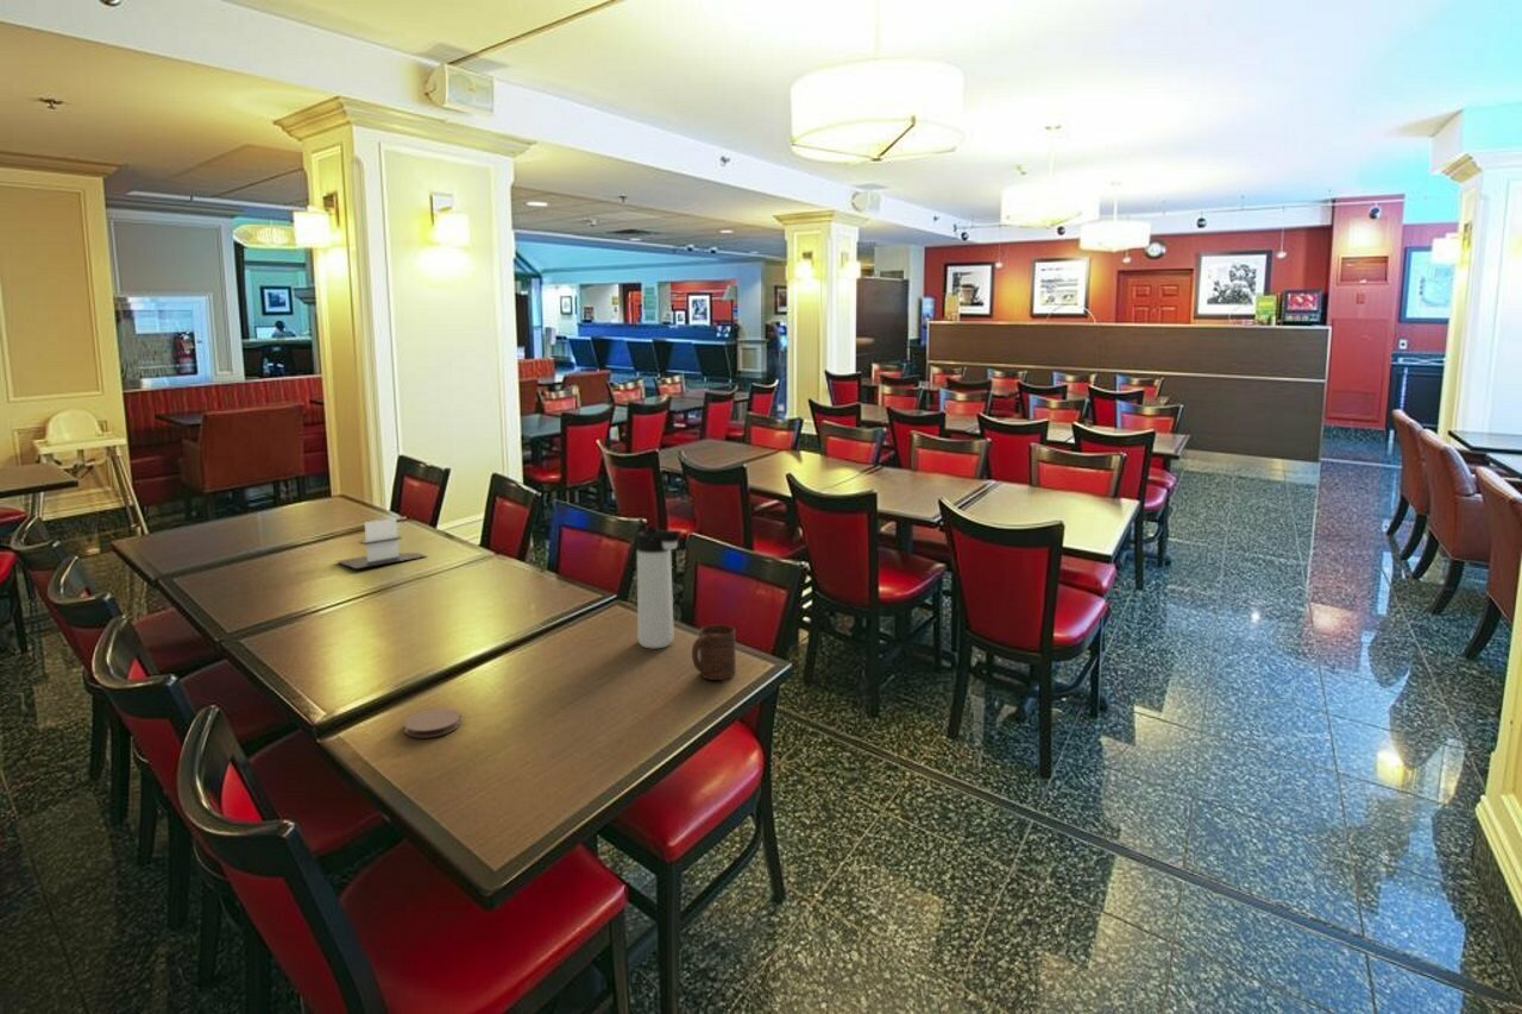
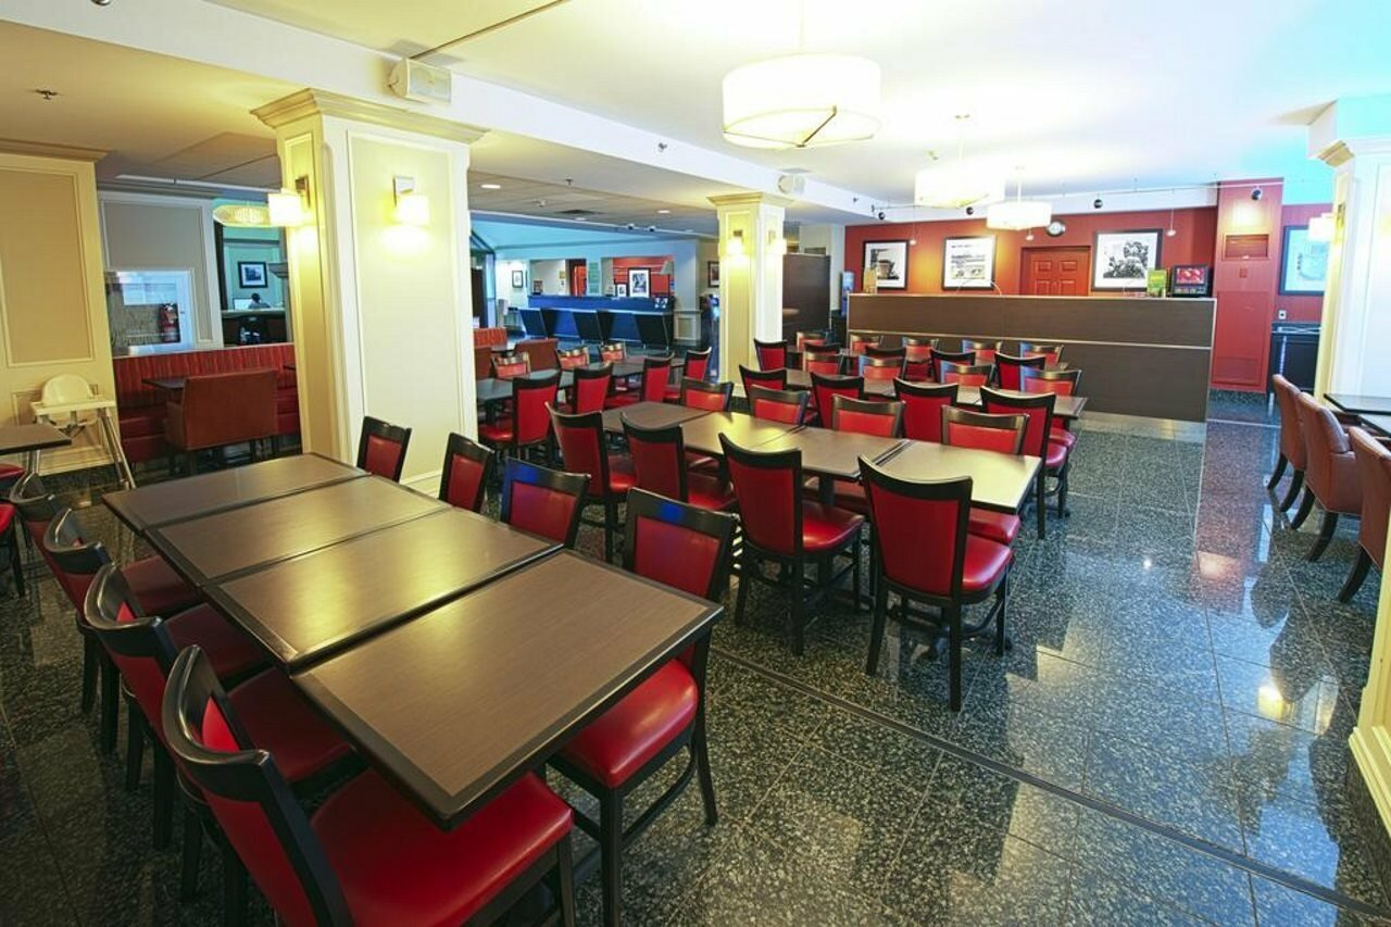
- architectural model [335,517,428,569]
- coaster [403,707,463,739]
- cup [691,624,737,681]
- thermos bottle [636,525,683,649]
